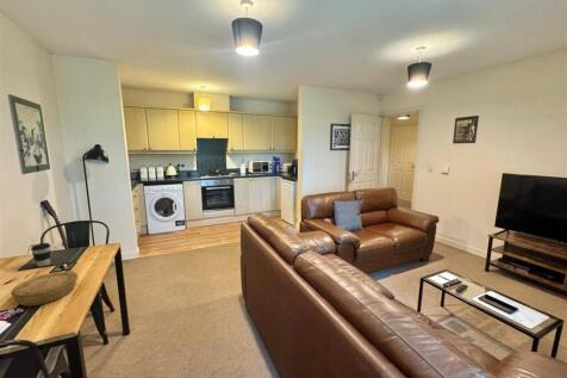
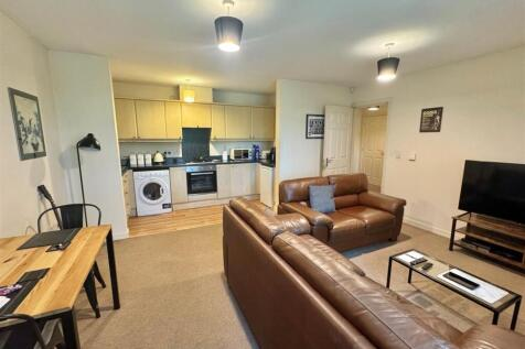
- coffee cup [30,242,52,267]
- bowl [10,271,79,308]
